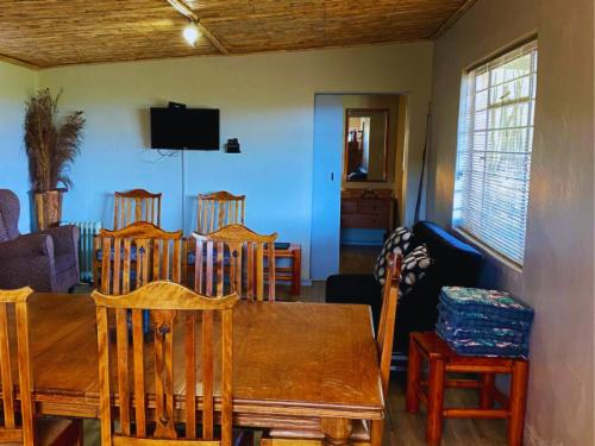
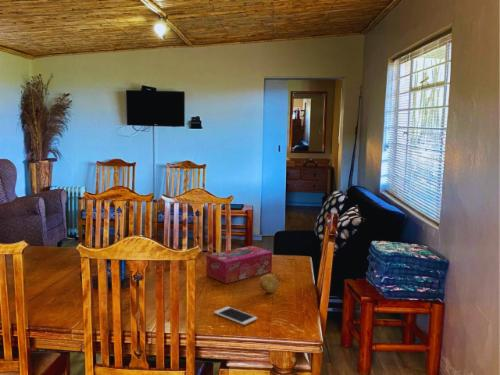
+ fruit [258,273,279,294]
+ tissue box [205,245,273,285]
+ cell phone [213,306,258,326]
